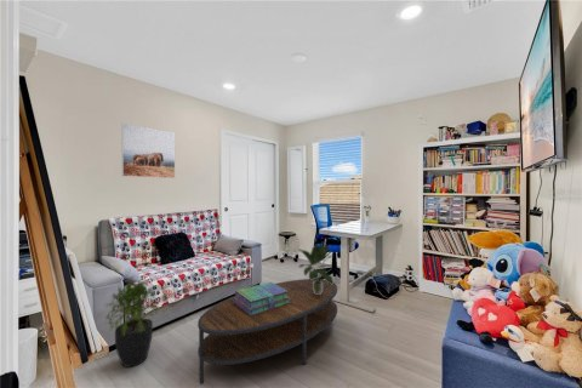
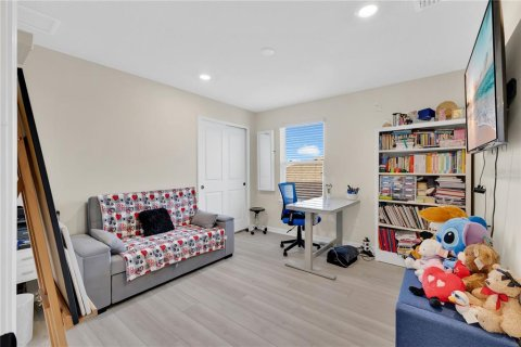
- potted plant [102,280,161,369]
- coffee table [196,278,338,386]
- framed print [120,122,176,179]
- potted plant [297,241,335,295]
- stack of books [233,281,290,315]
